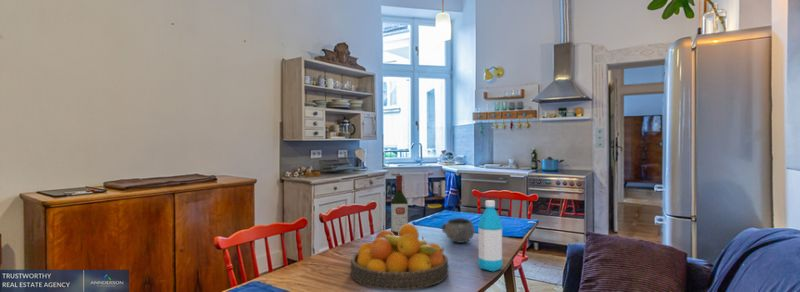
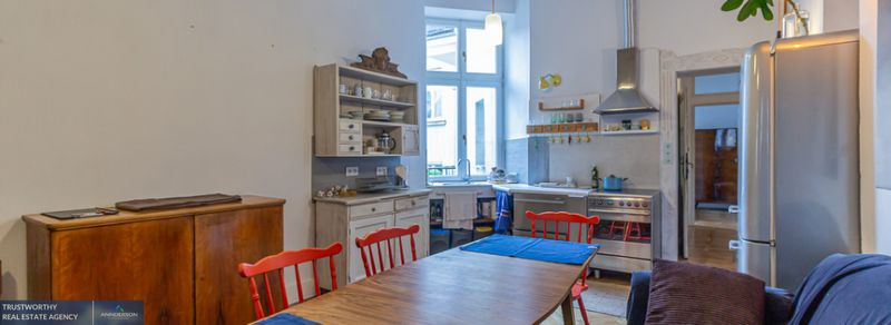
- wine bottle [390,174,409,236]
- decorative bowl [441,217,476,244]
- fruit bowl [350,223,450,291]
- water bottle [477,199,504,272]
